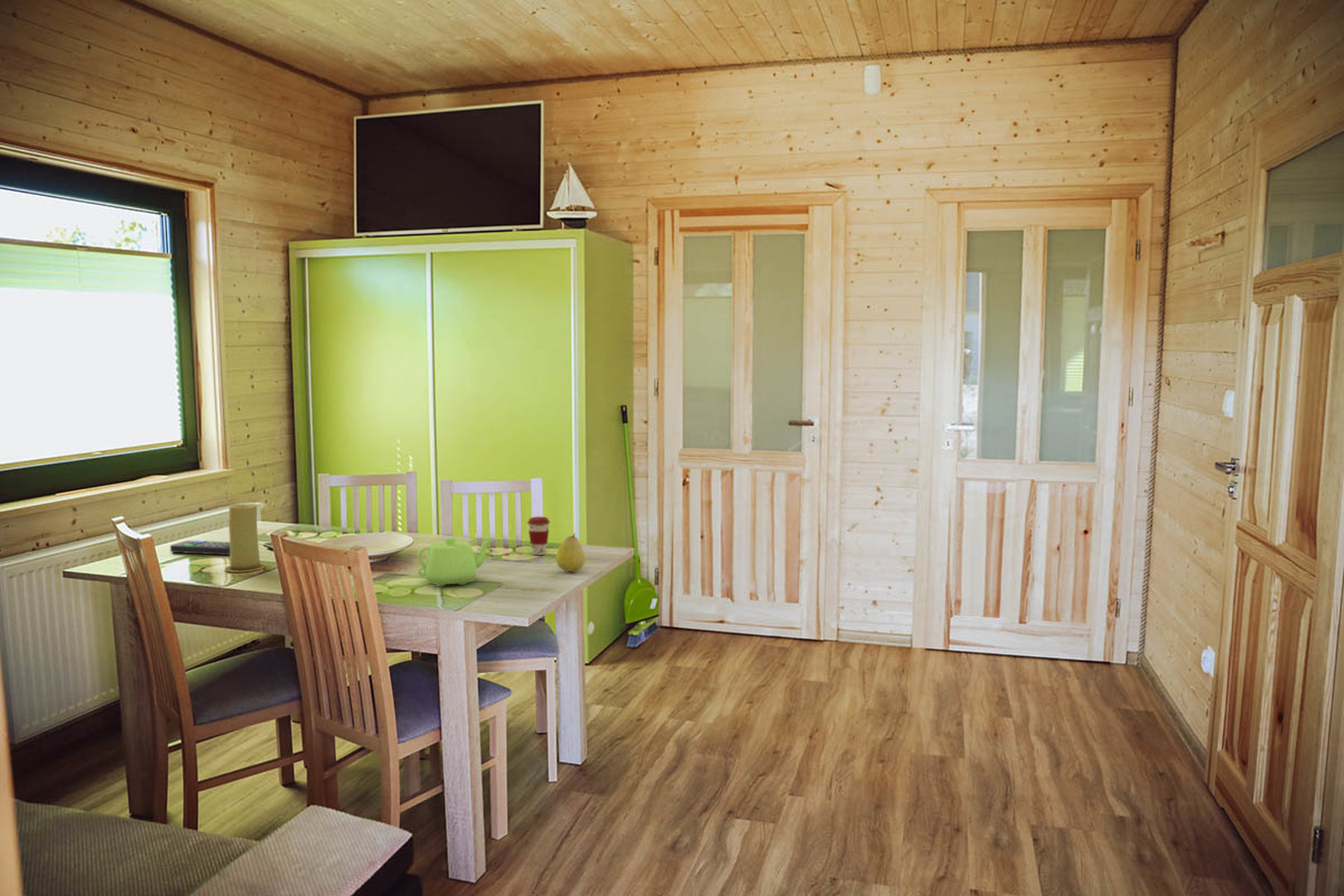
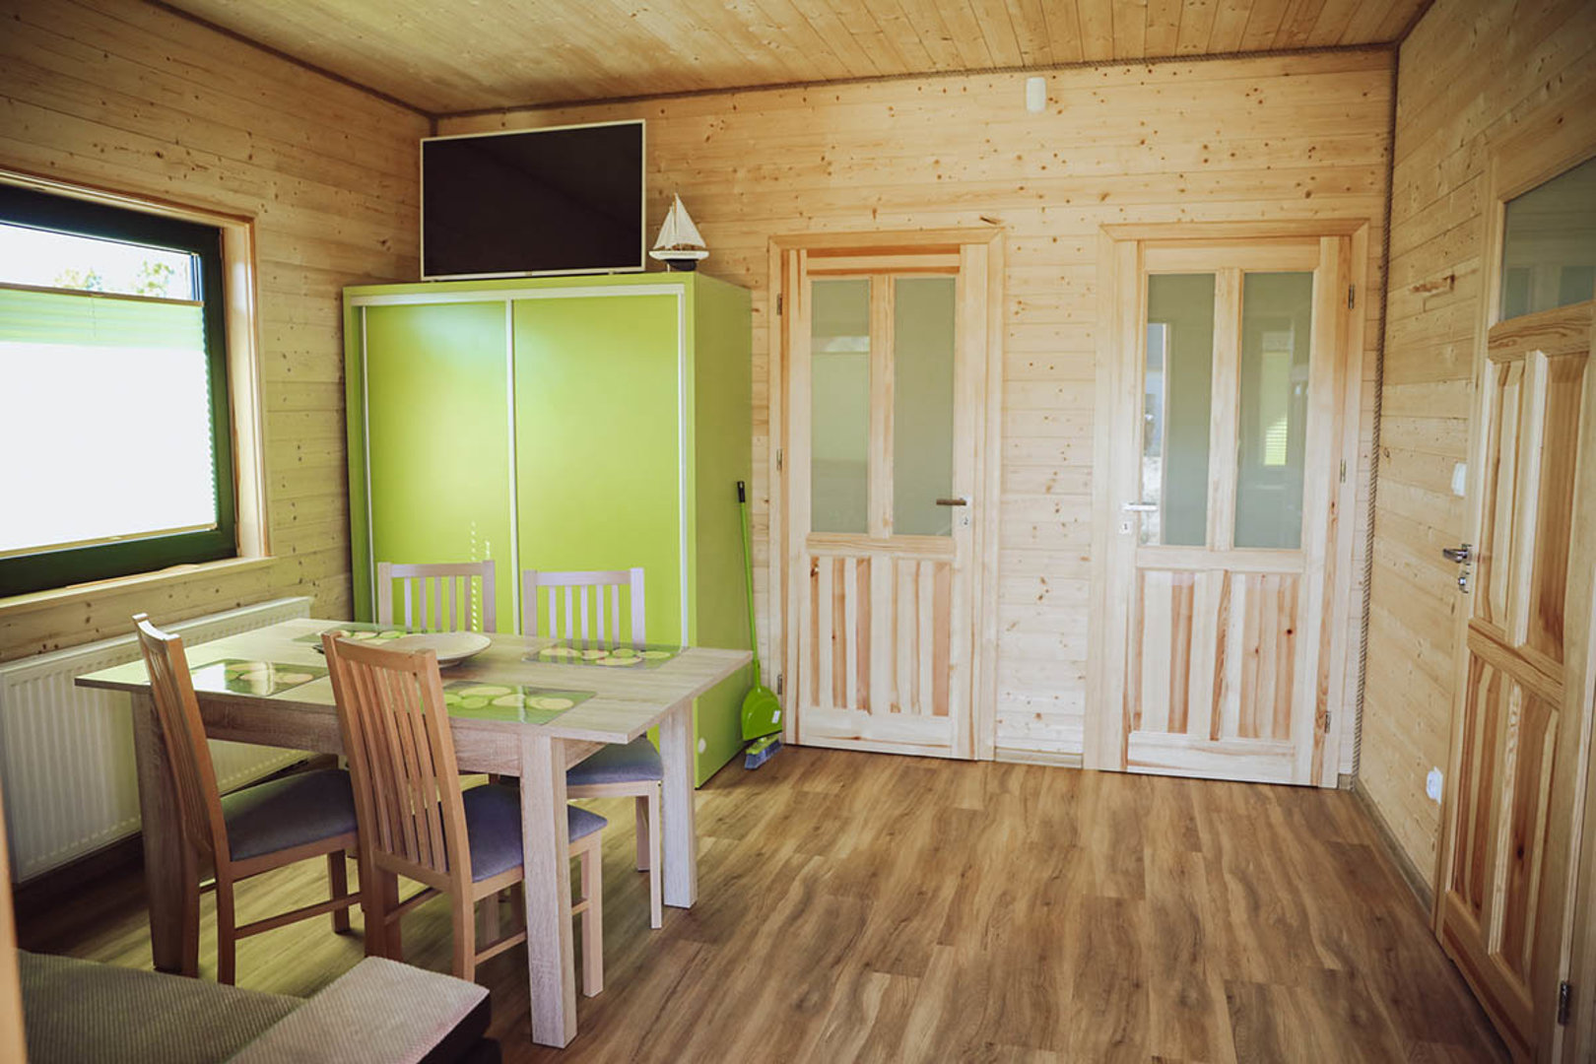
- coffee cup [527,516,551,556]
- candle [224,503,265,572]
- teapot [416,537,494,587]
- remote control [169,539,230,556]
- fruit [555,533,586,573]
